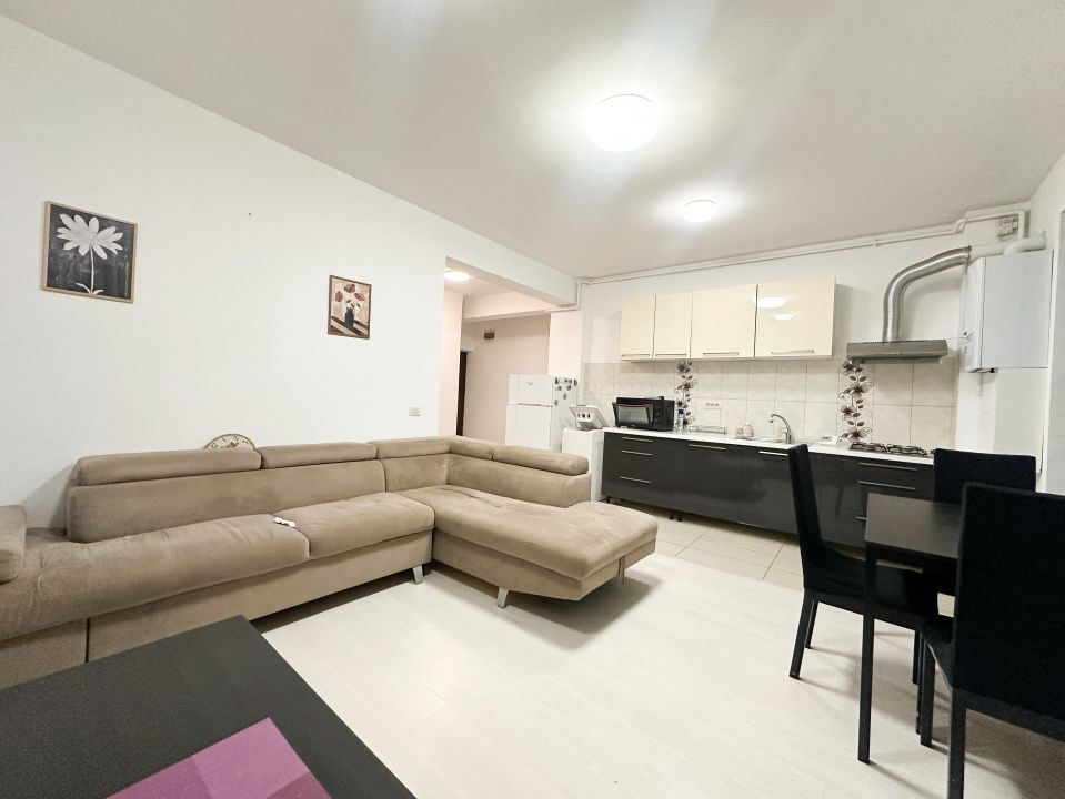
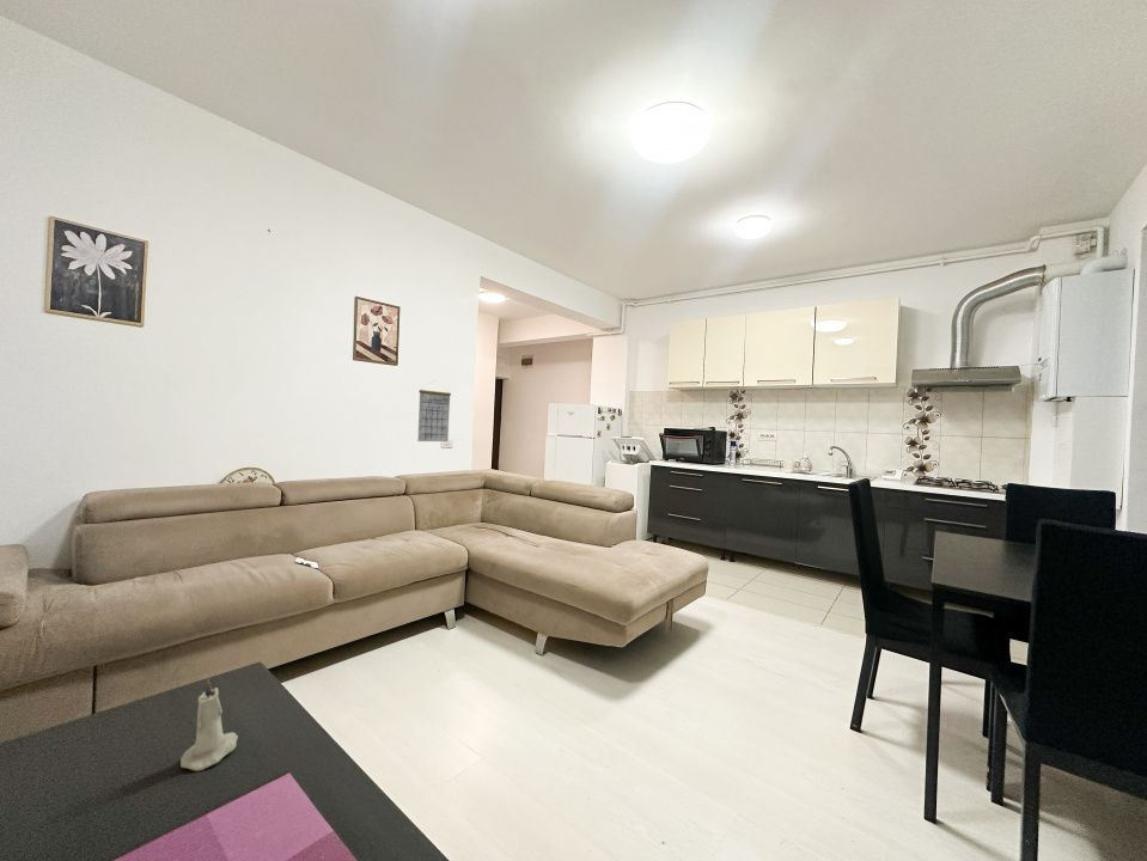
+ calendar [416,379,452,442]
+ candle [179,677,239,773]
